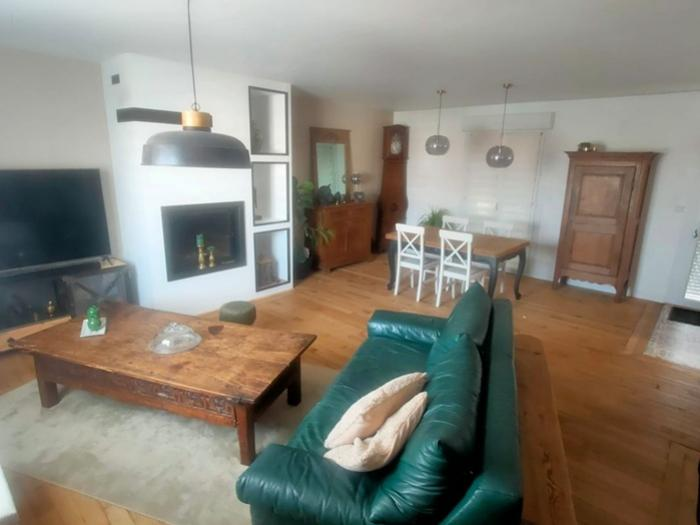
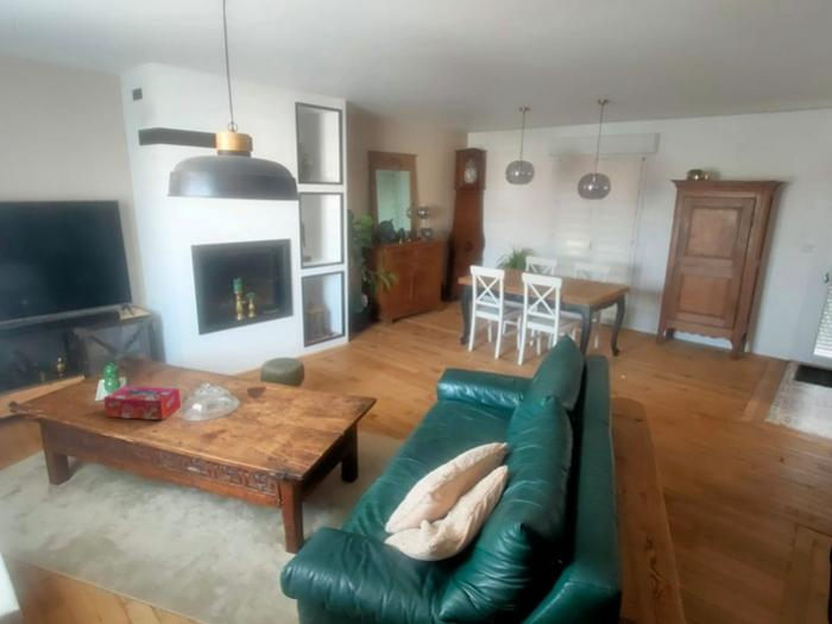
+ tissue box [102,385,182,421]
